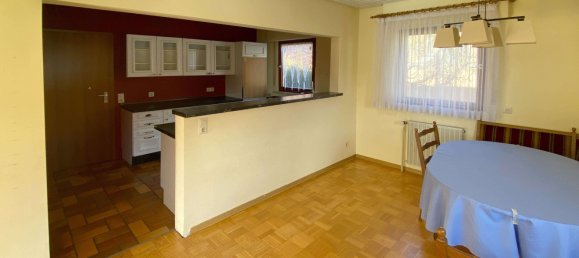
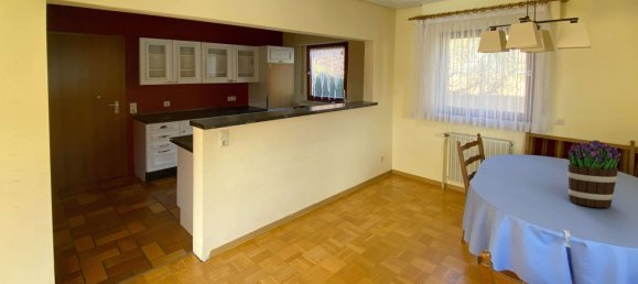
+ bouquet [566,140,621,208]
